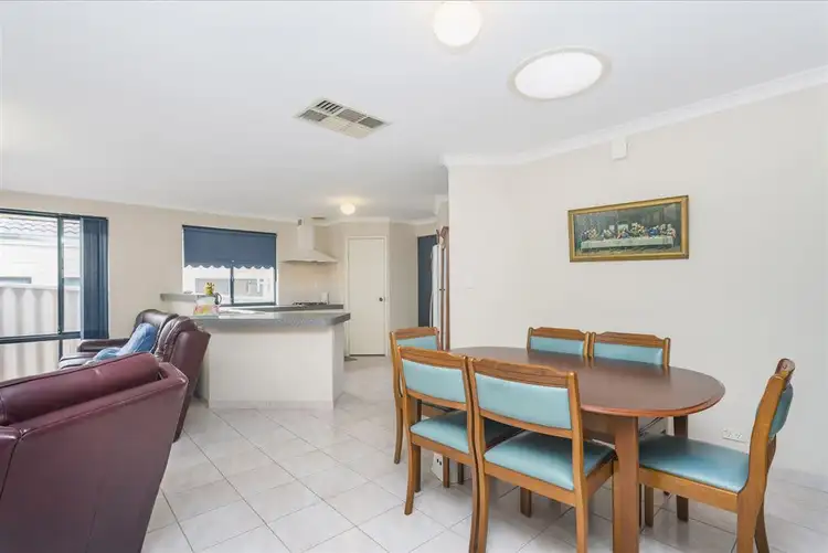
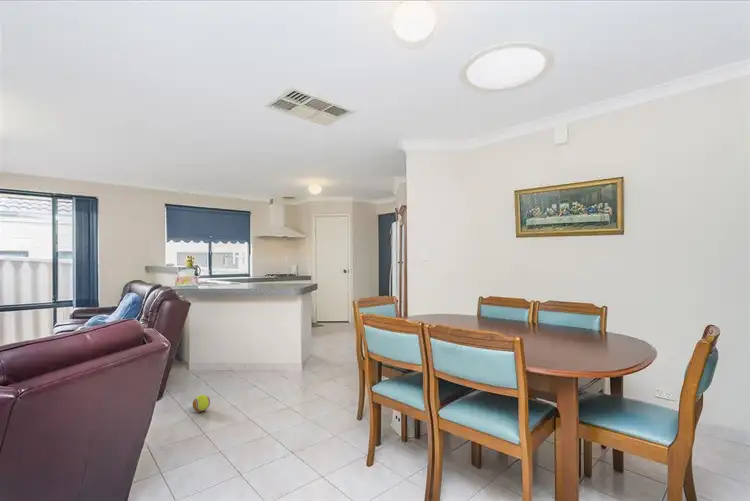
+ ball [192,394,211,413]
